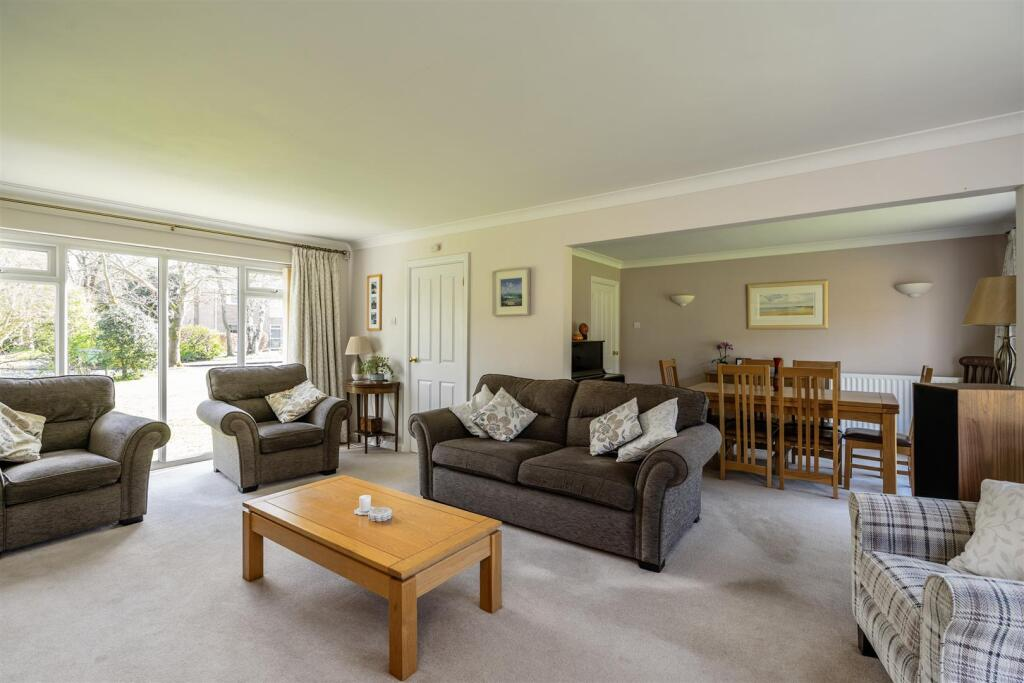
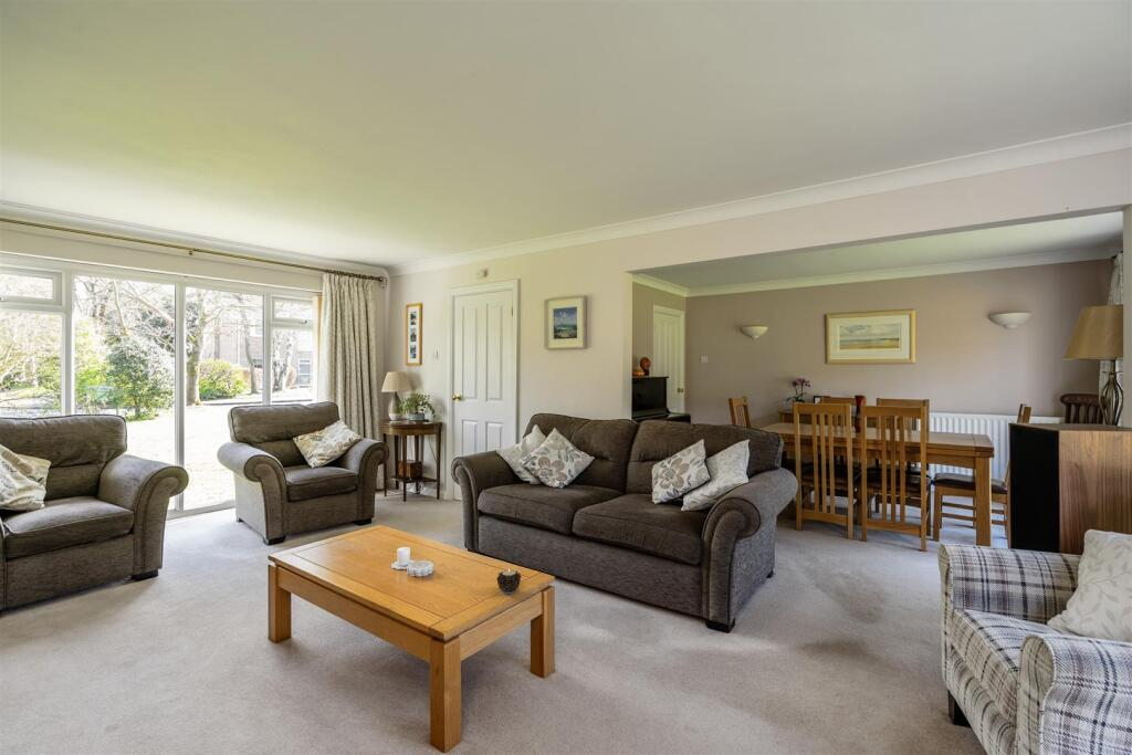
+ candle [495,569,523,595]
